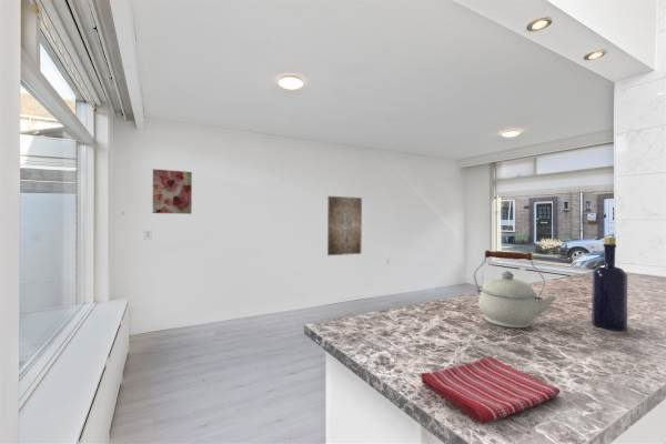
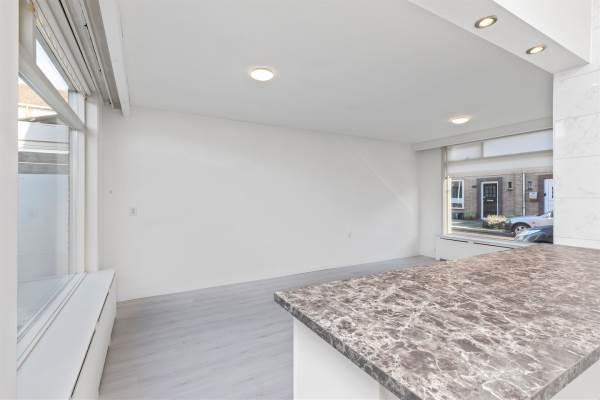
- dish towel [420,354,562,425]
- bottle [591,235,628,332]
- wall art [152,168,193,215]
- wall art [326,195,363,256]
- kettle [473,250,557,329]
